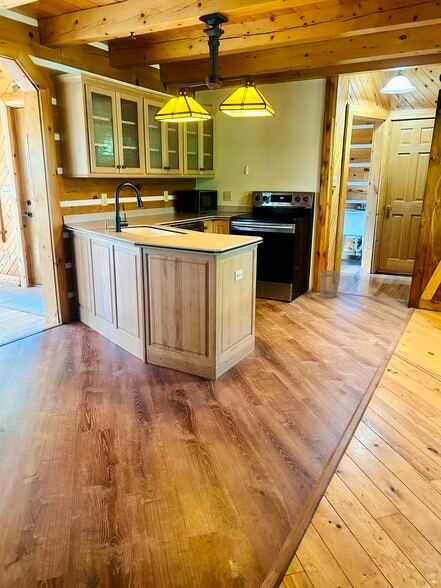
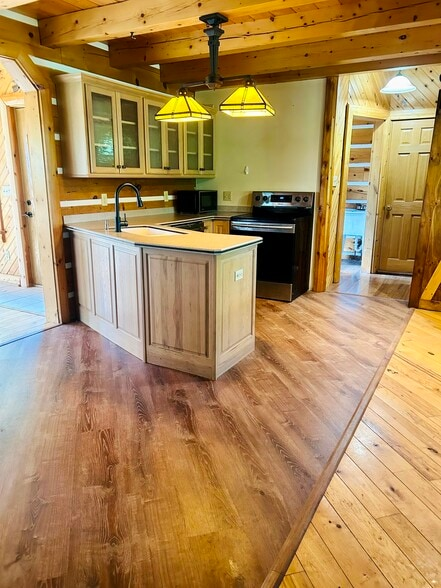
- wastebasket [319,269,341,299]
